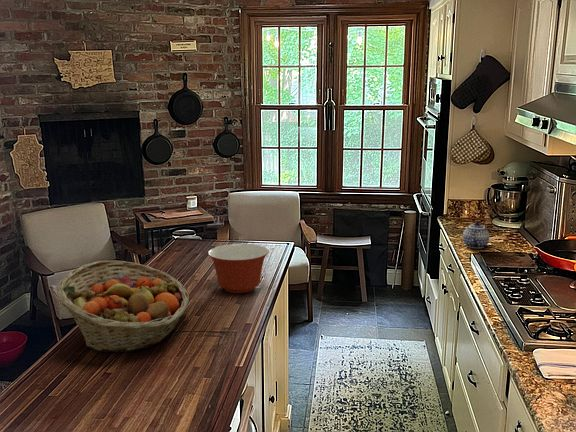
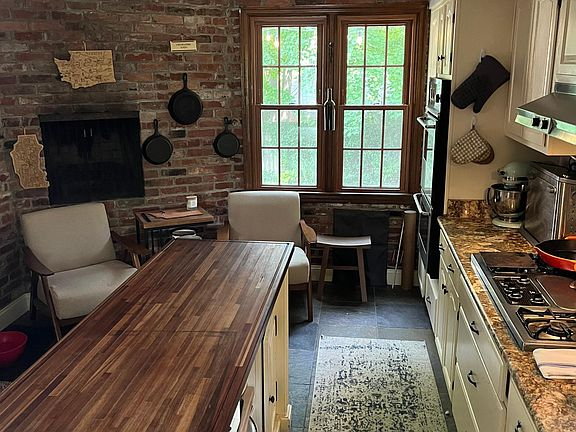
- fruit basket [56,260,190,353]
- teapot [462,221,490,249]
- mixing bowl [207,243,270,294]
